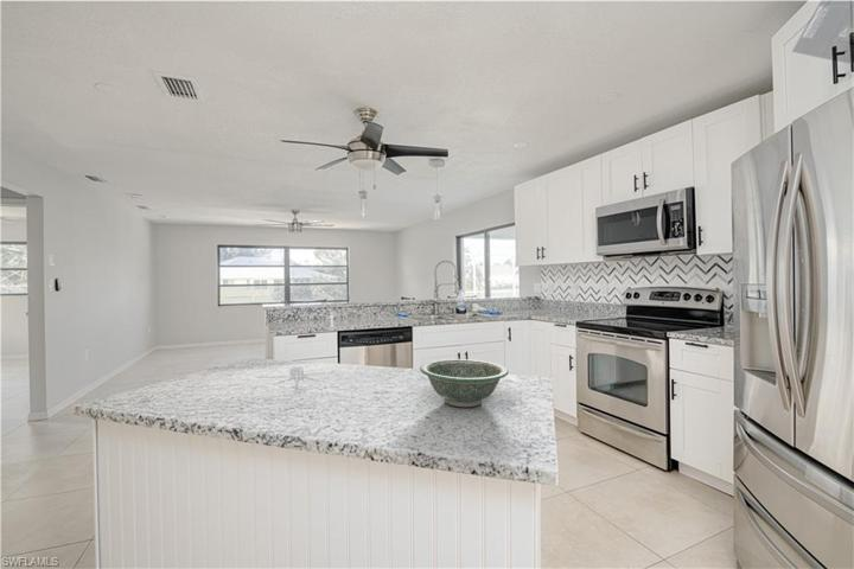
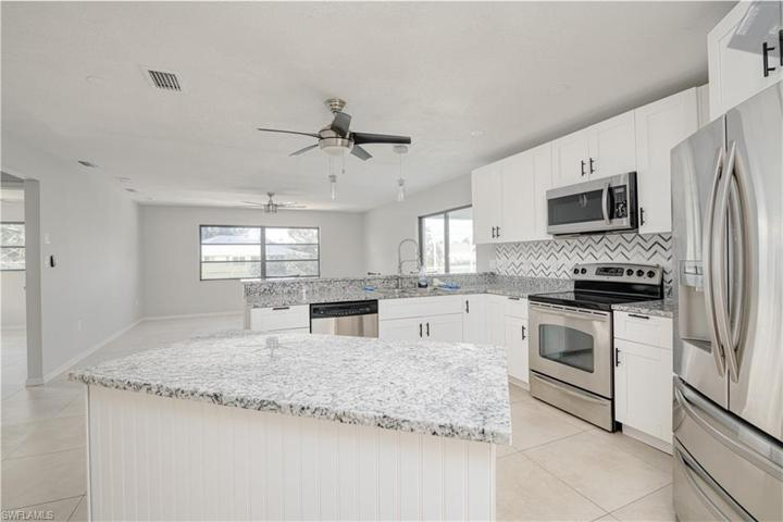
- bowl [419,358,509,408]
